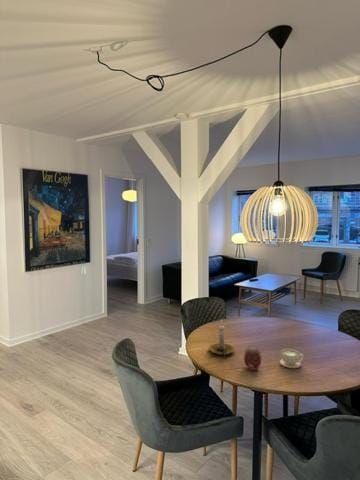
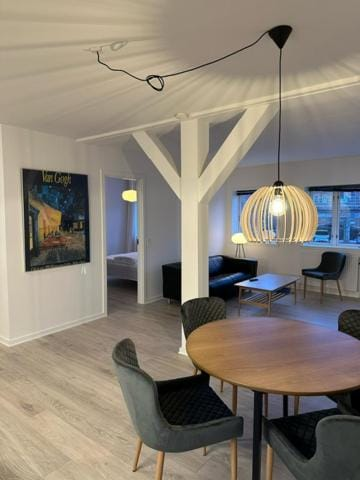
- coffee cup [279,348,305,369]
- alarm clock [243,344,262,371]
- candle holder [207,317,236,357]
